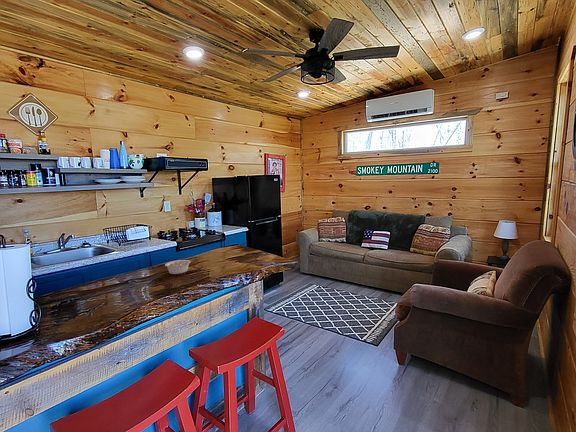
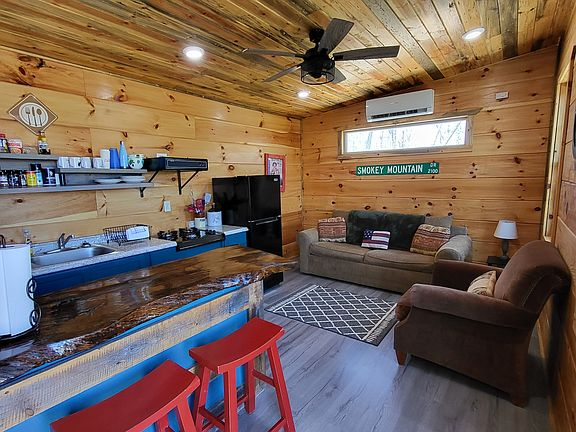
- legume [164,257,196,275]
